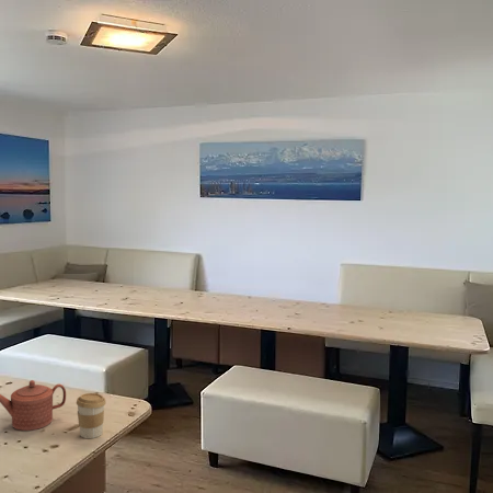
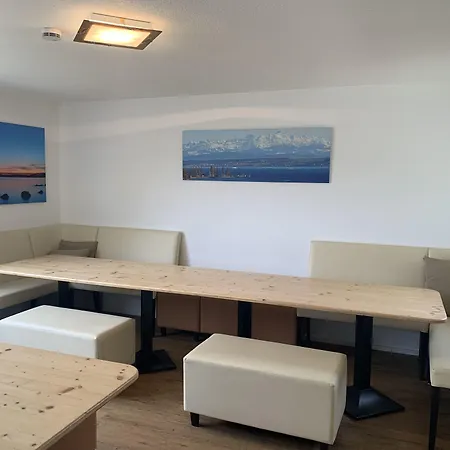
- coffee cup [76,392,107,439]
- teapot [0,379,67,432]
